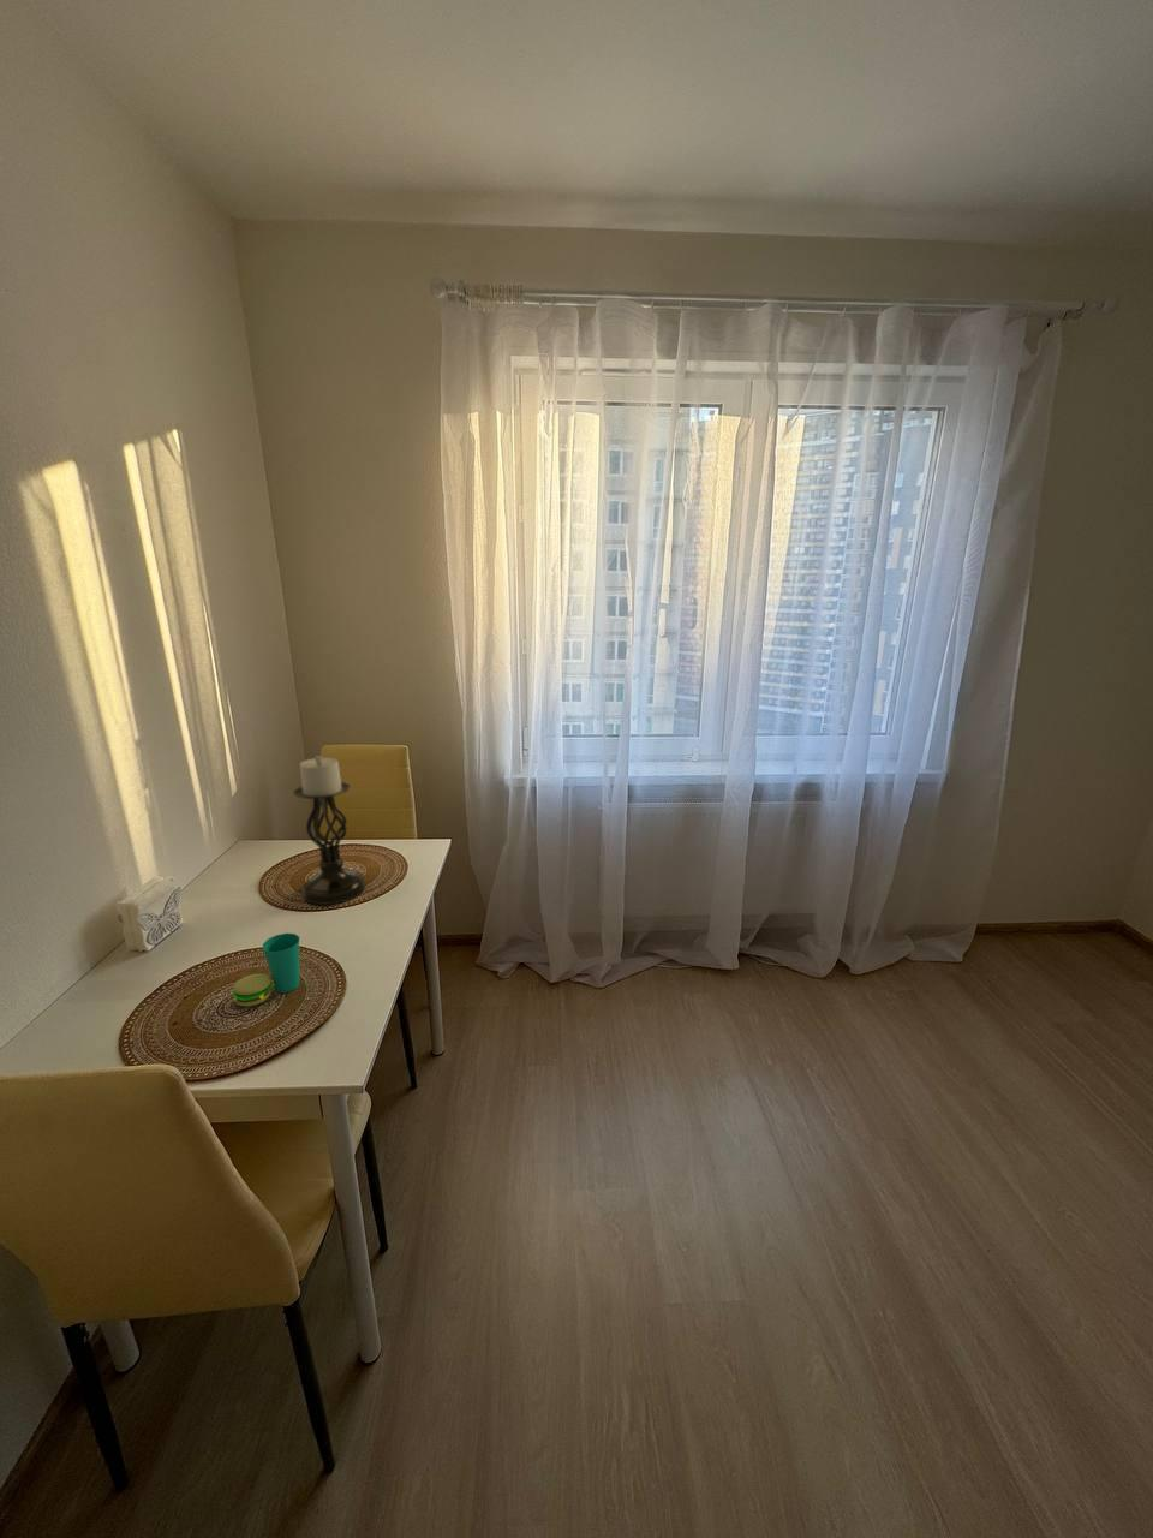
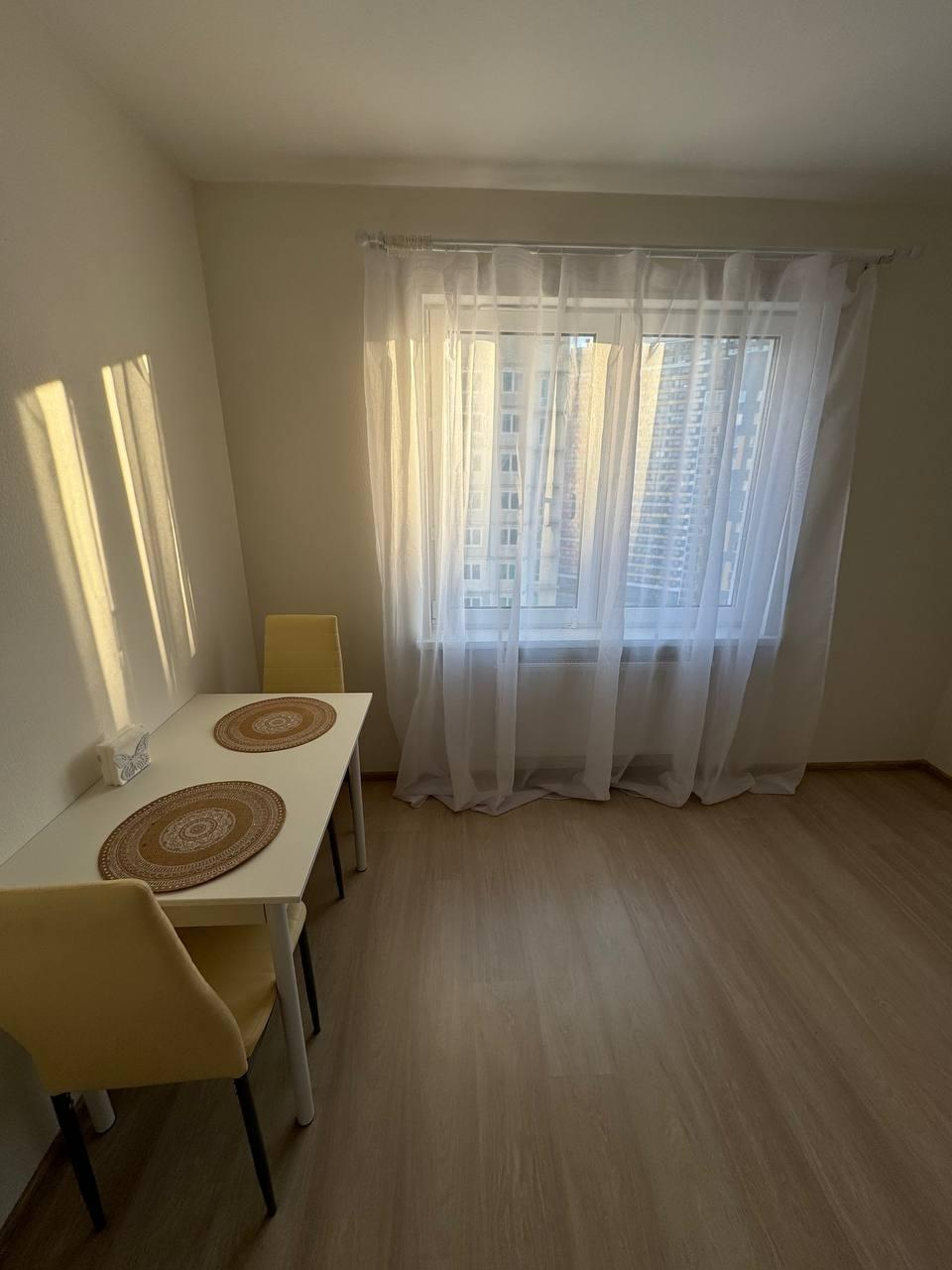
- cup [231,932,300,1006]
- candle holder [293,754,367,906]
